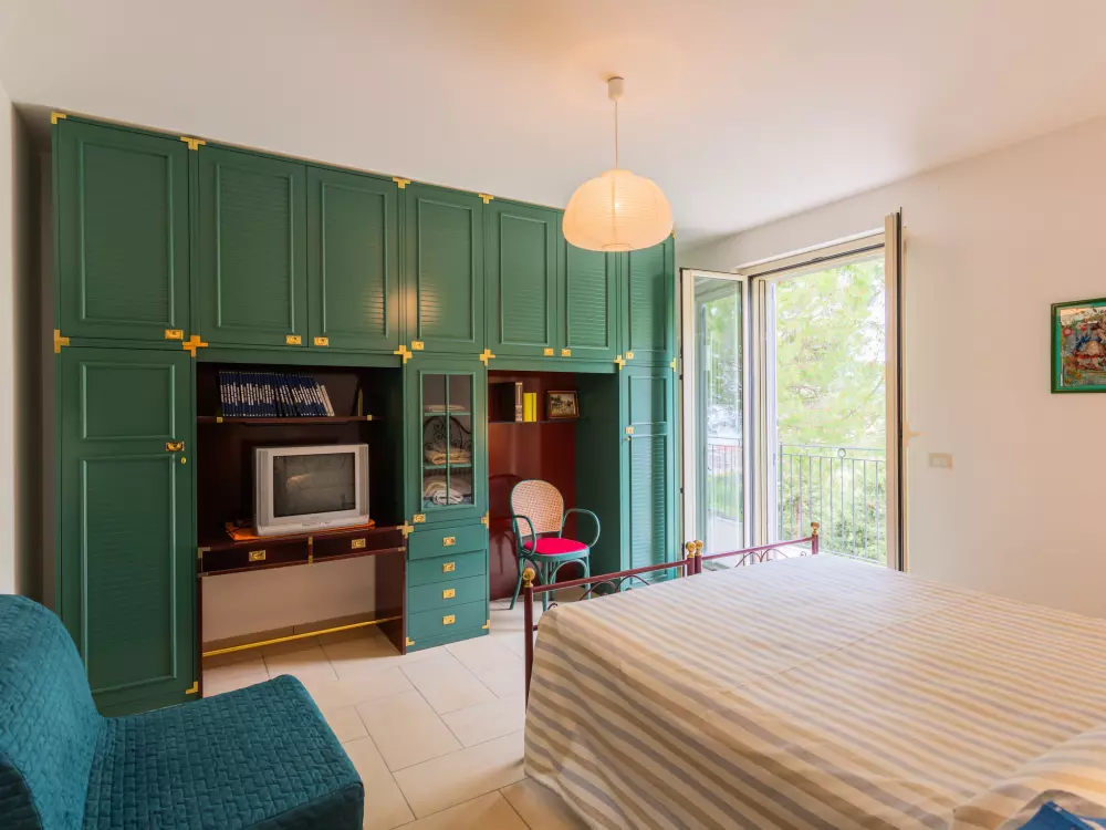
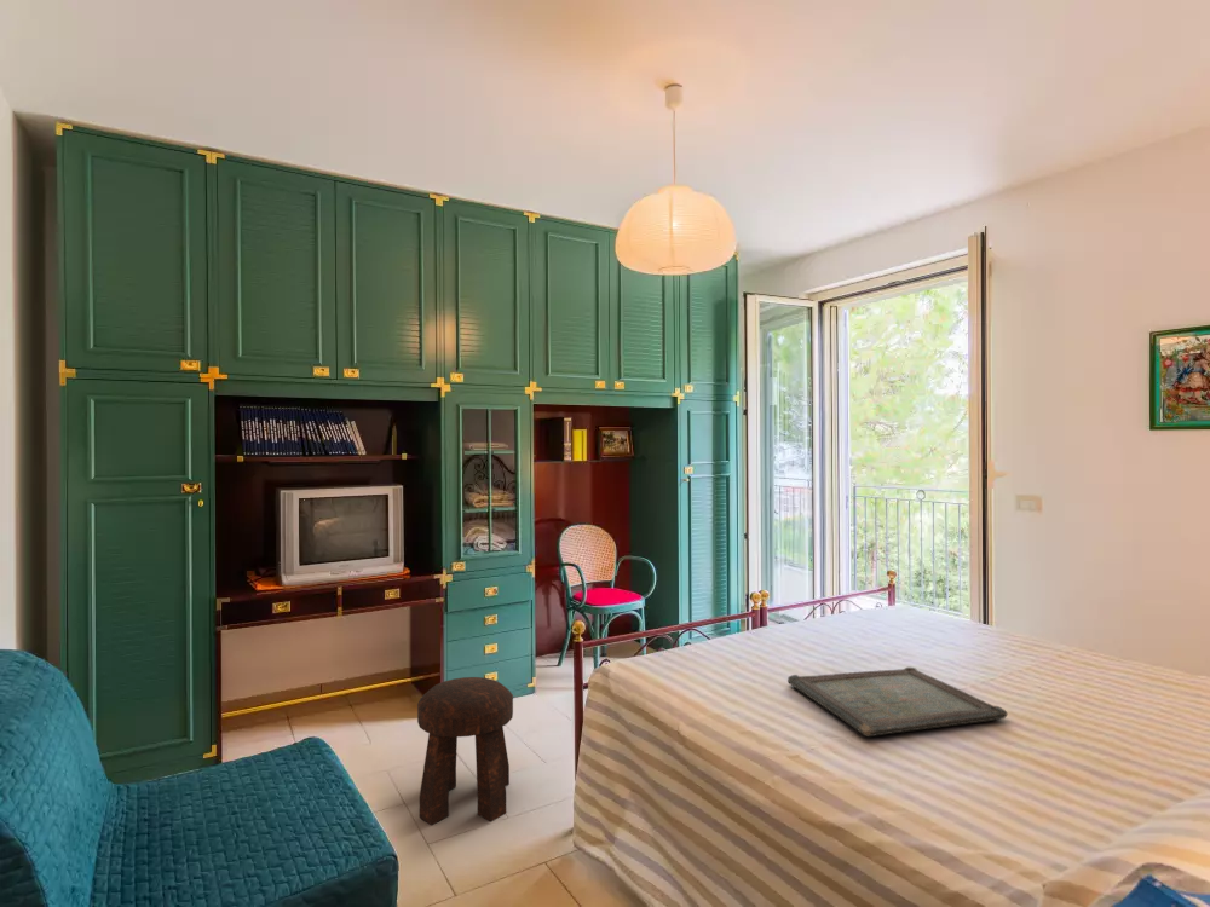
+ serving tray [786,666,1008,738]
+ stool [416,676,514,826]
